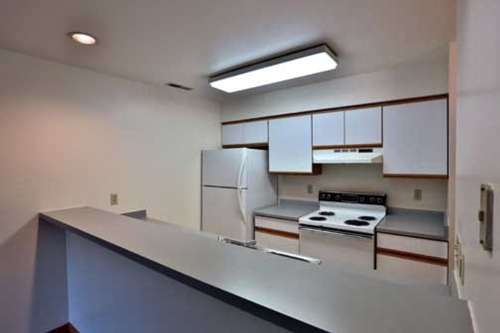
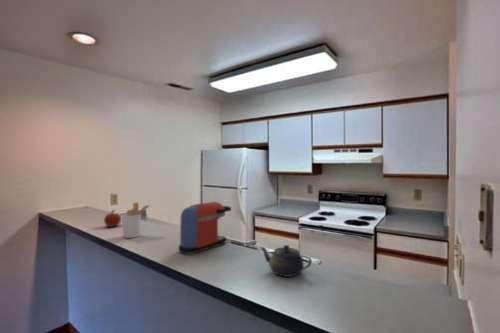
+ fruit [103,209,122,228]
+ coffee maker [178,201,232,255]
+ teapot [259,244,313,278]
+ utensil holder [121,201,151,239]
